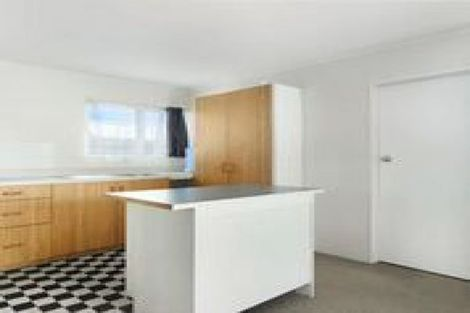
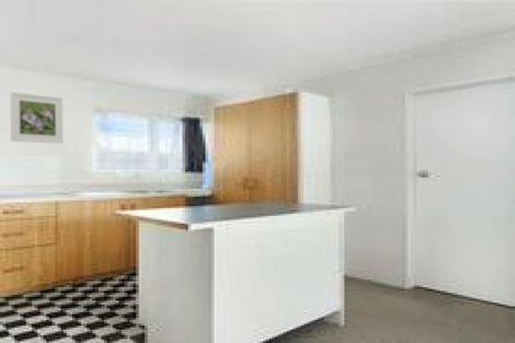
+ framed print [9,91,65,145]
